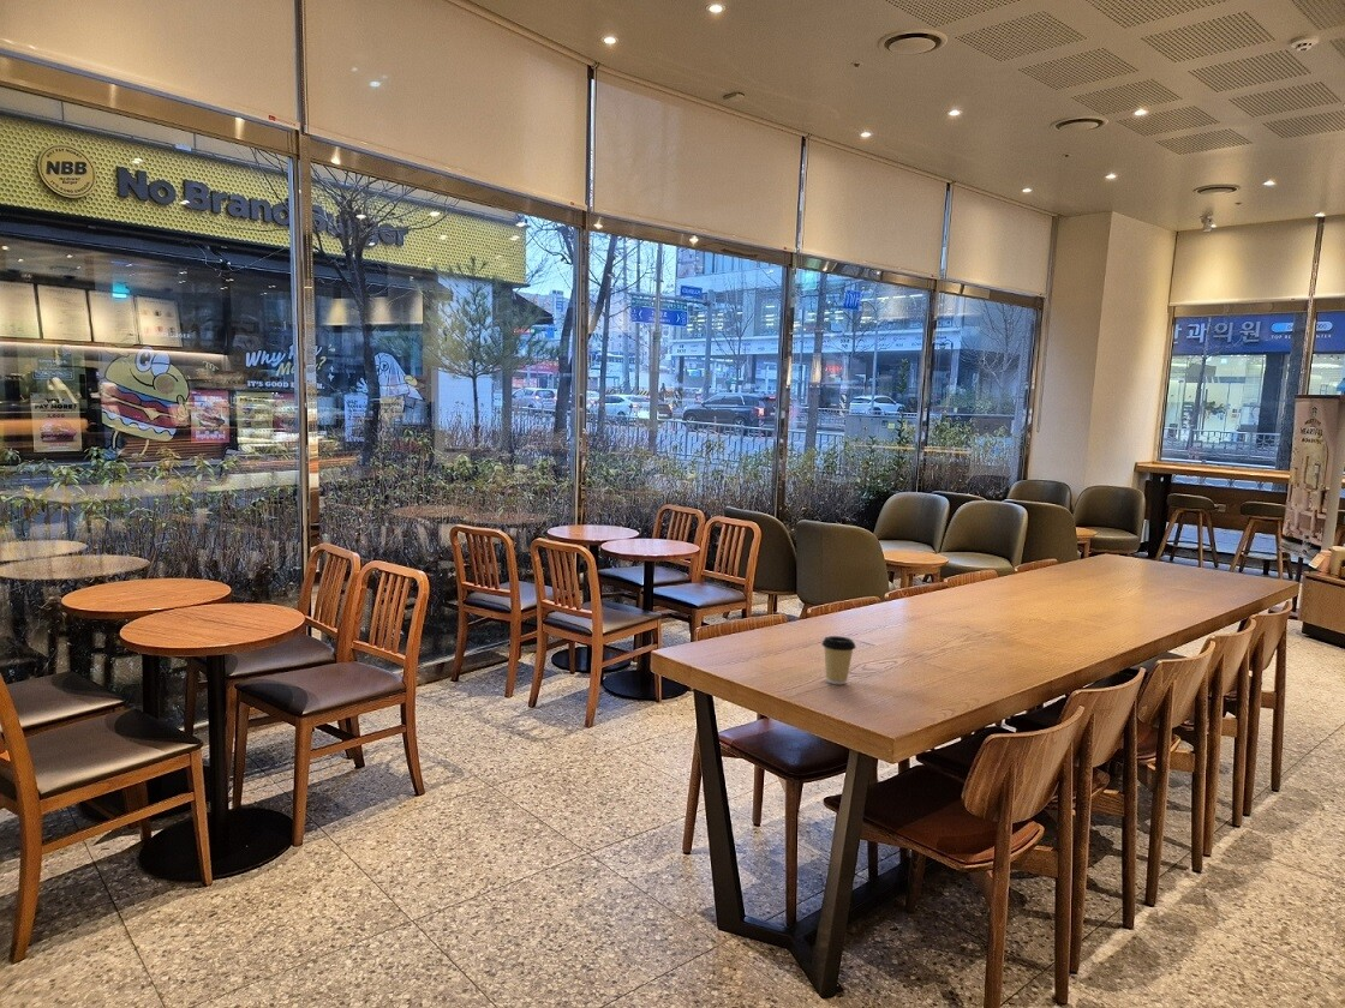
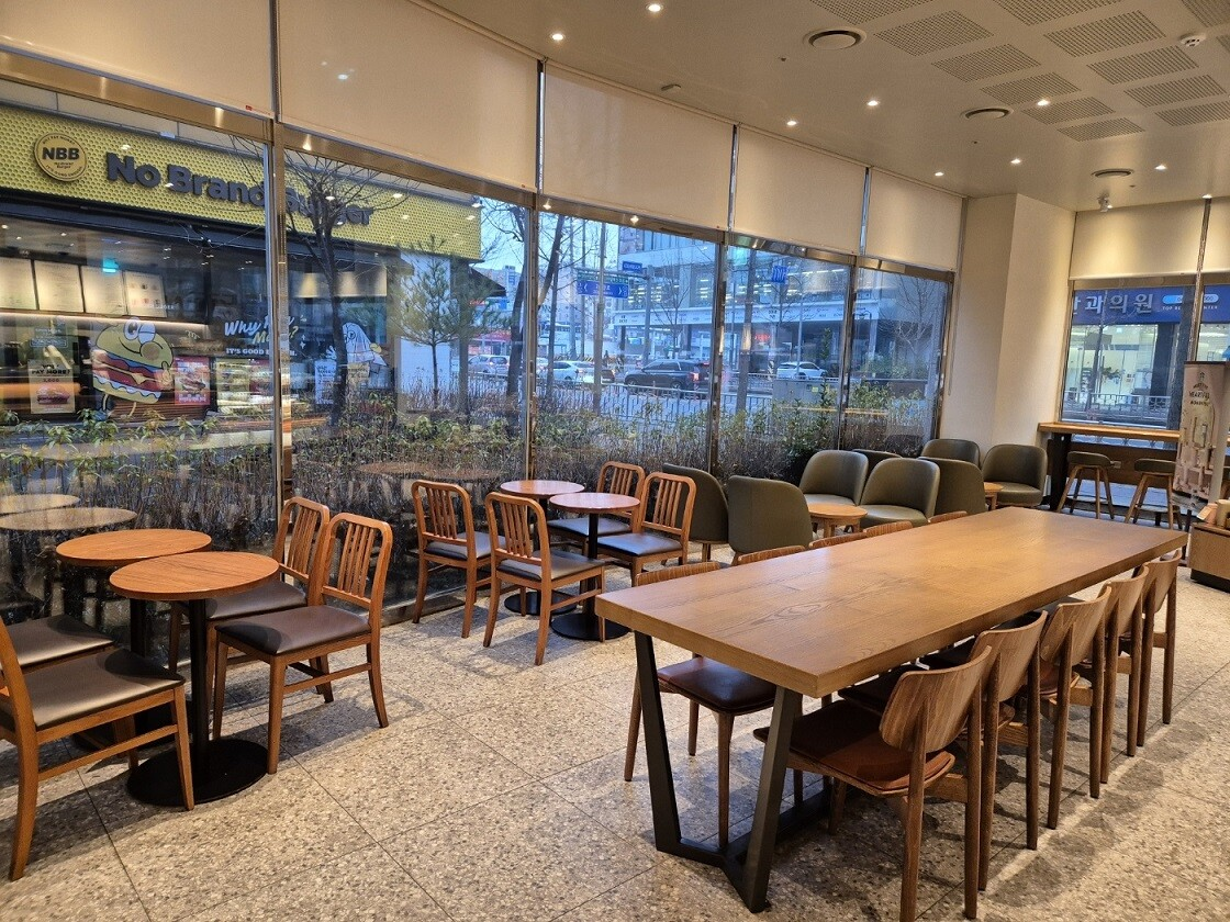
- coffee cup [820,635,857,685]
